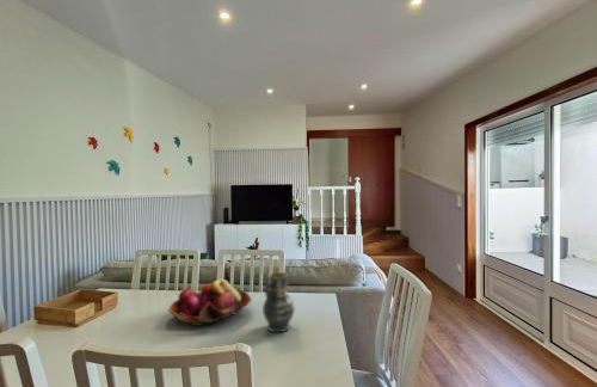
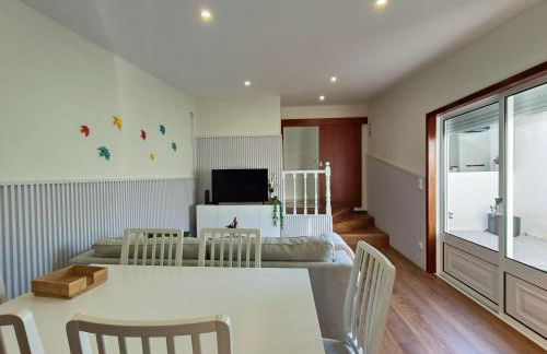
- fruit basket [167,278,253,327]
- vase [261,271,295,333]
